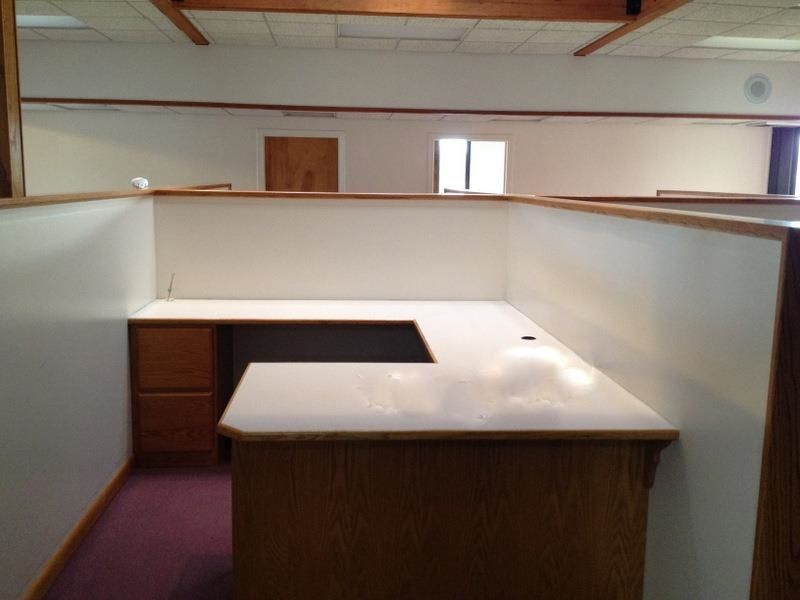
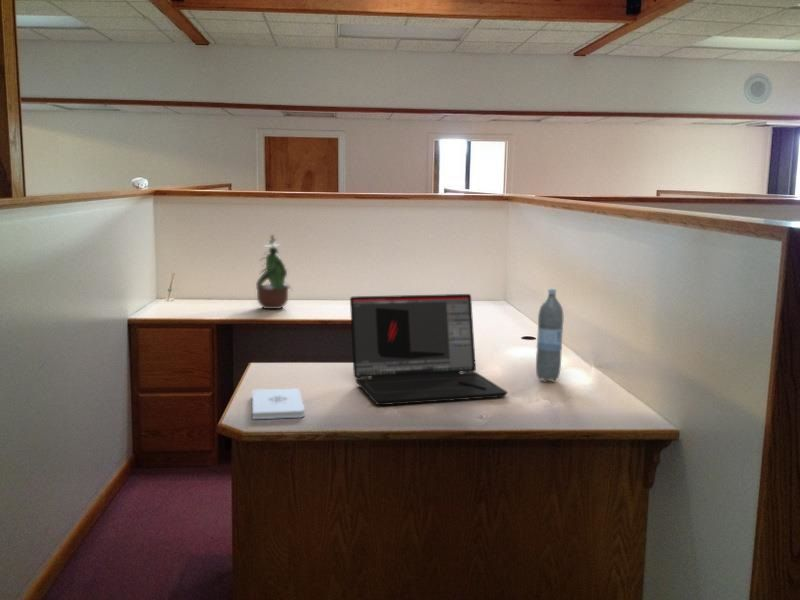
+ laptop [349,293,509,406]
+ water bottle [535,288,564,382]
+ potted plant [255,234,295,310]
+ notepad [252,387,305,420]
